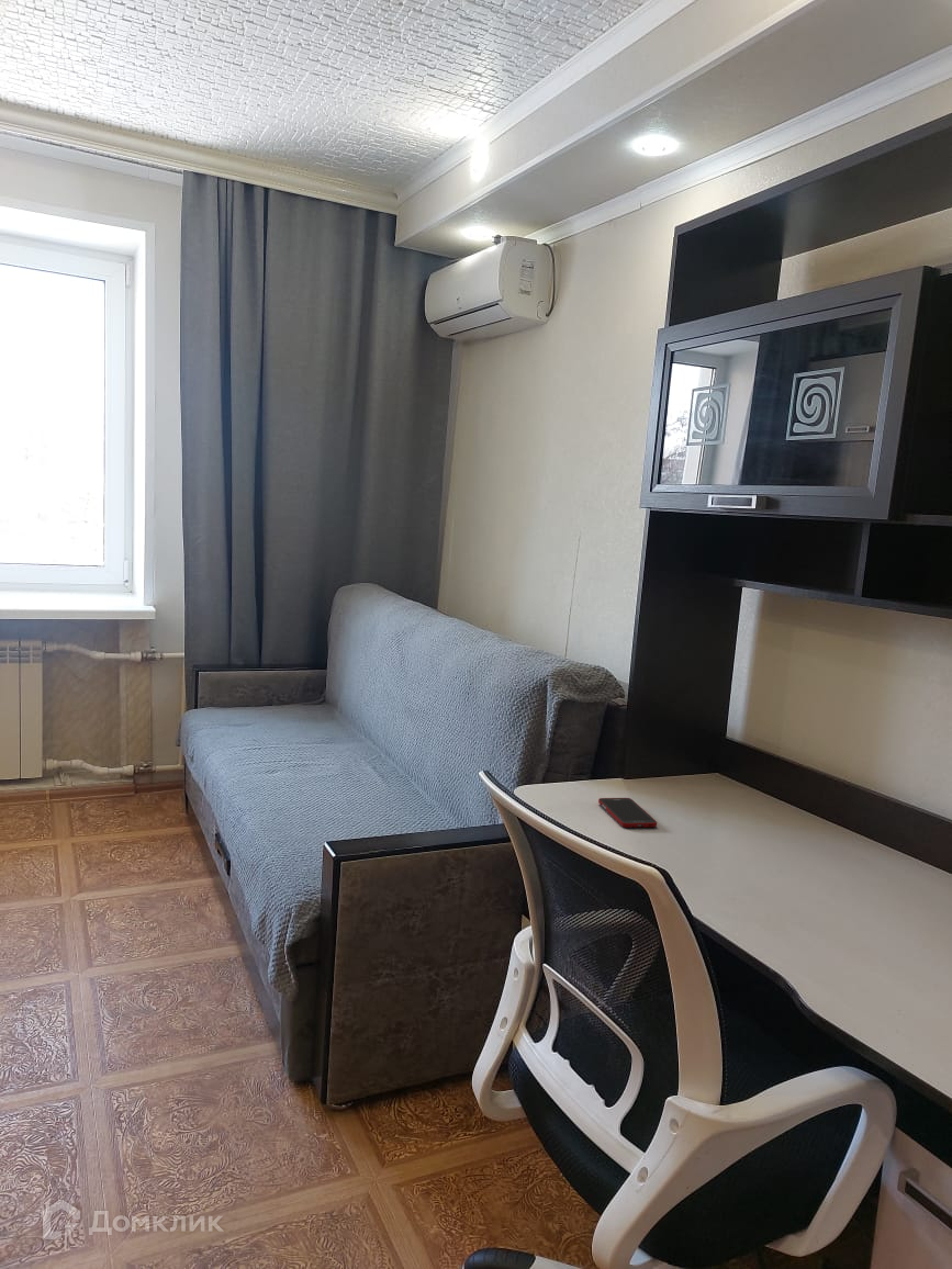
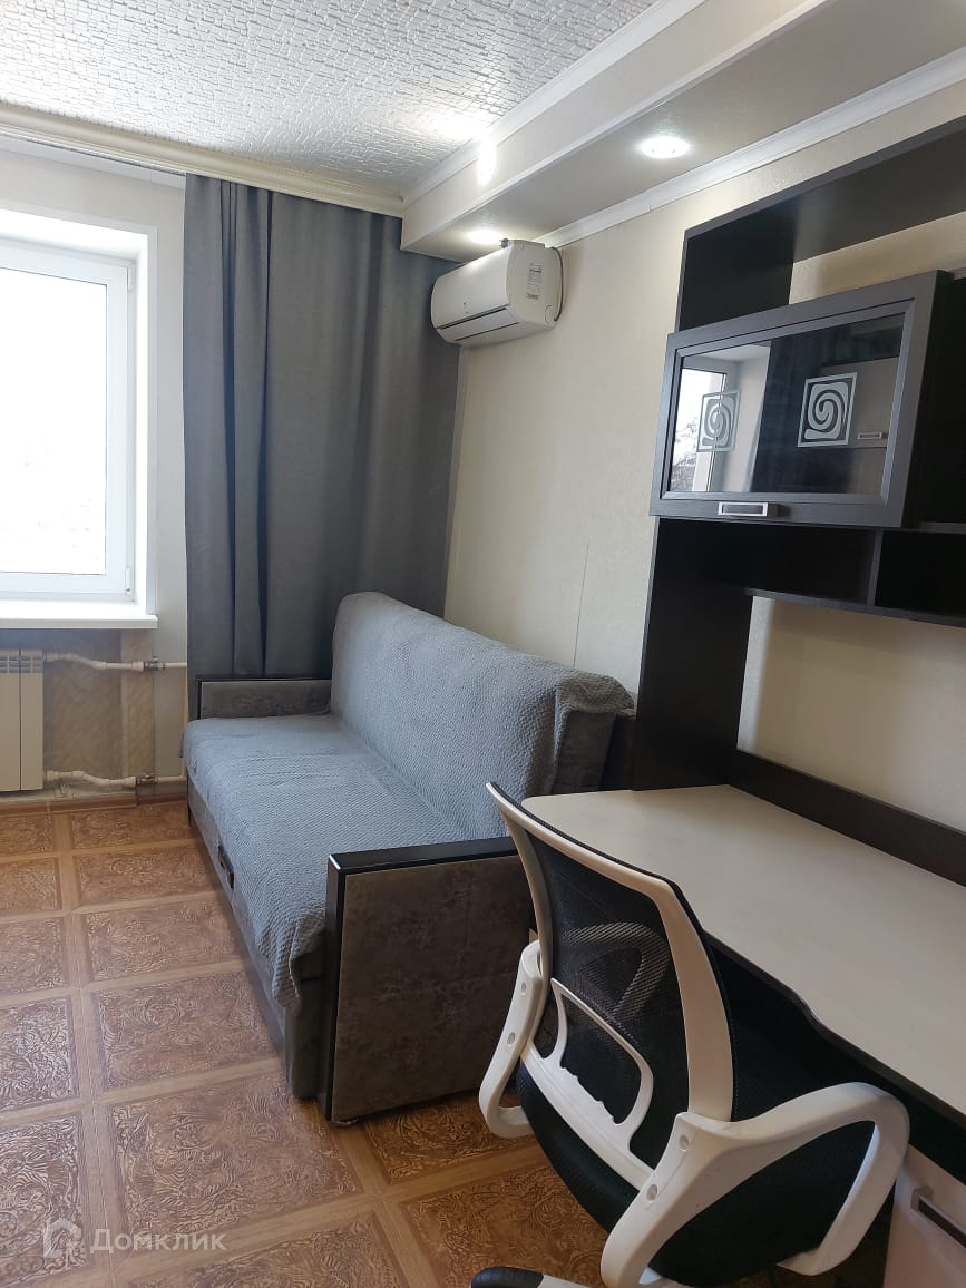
- cell phone [597,797,658,829]
